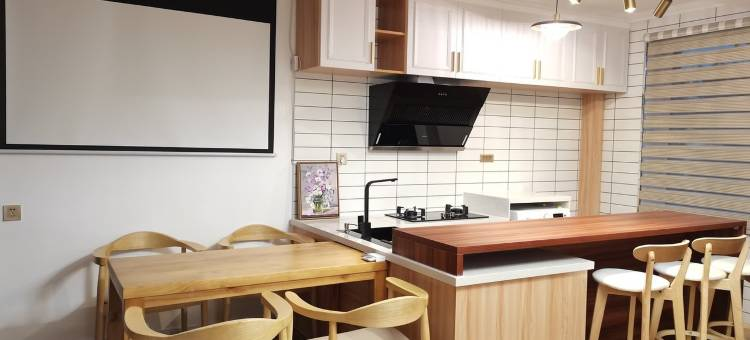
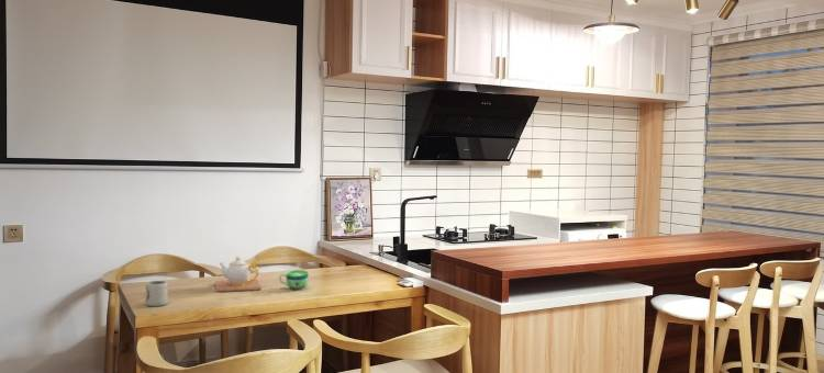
+ cup [145,280,169,307]
+ teapot [214,256,263,293]
+ cup [278,269,310,291]
